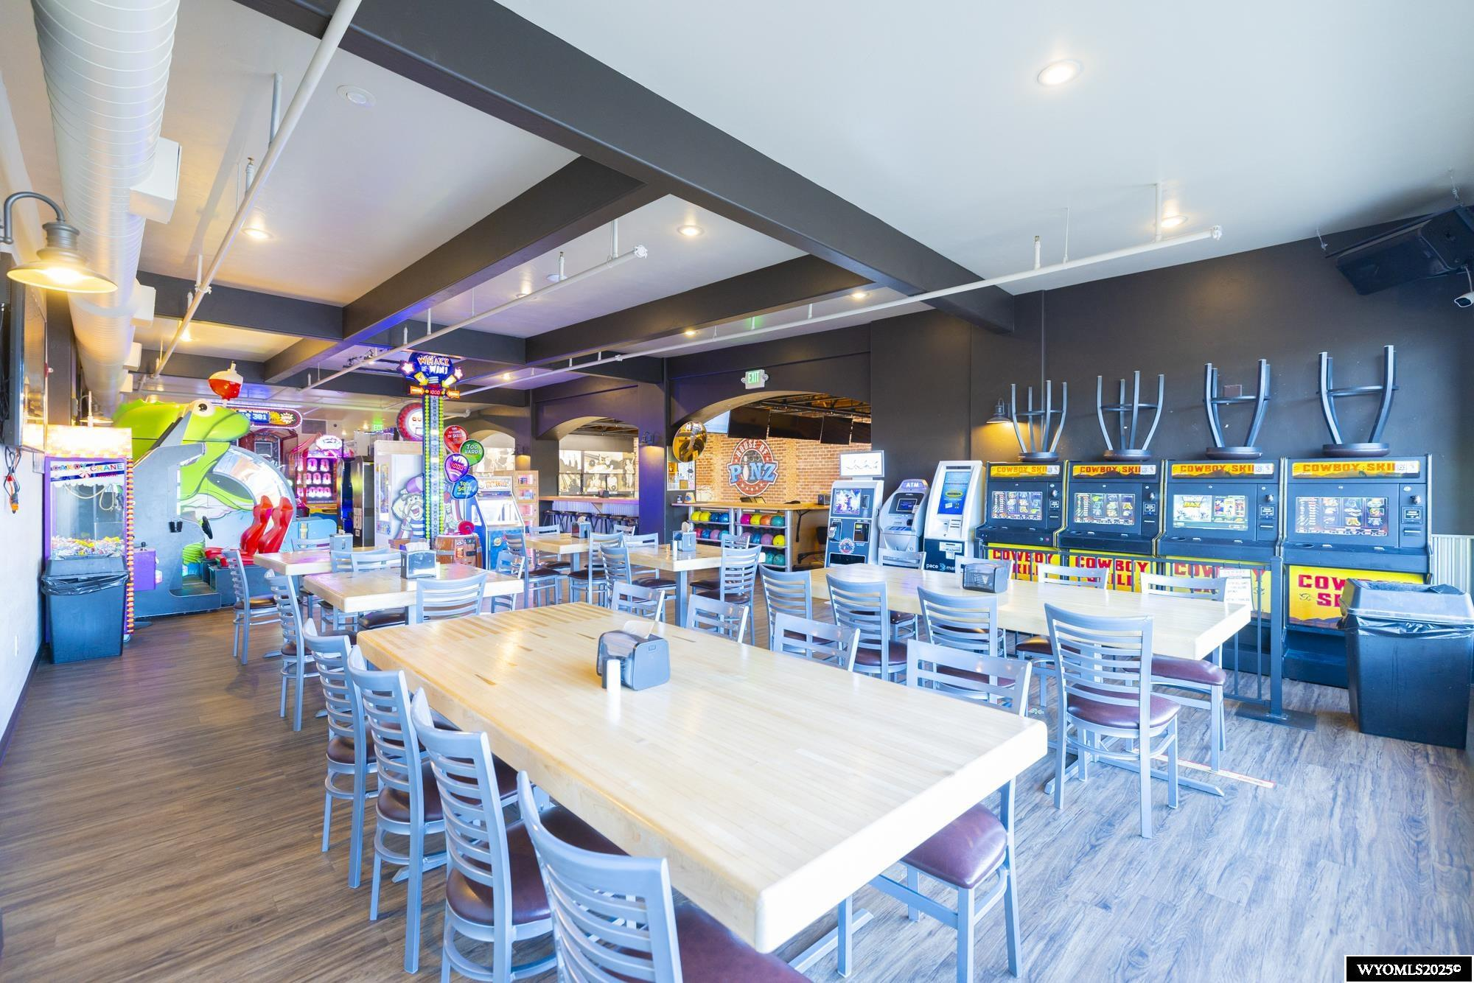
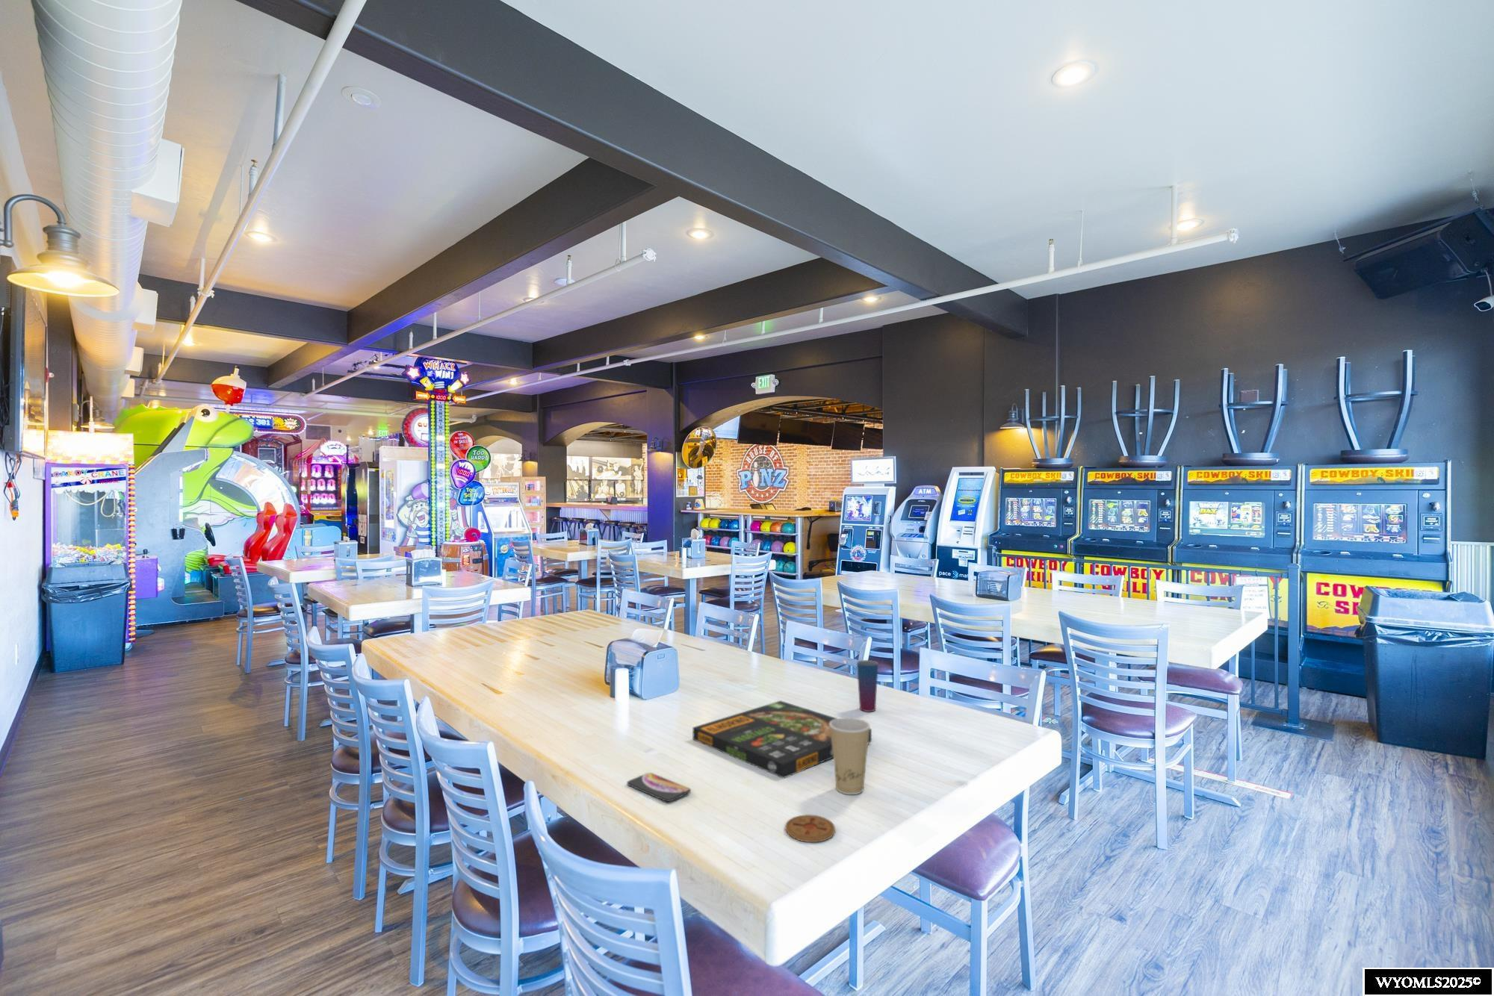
+ paper cup [829,717,872,795]
+ smartphone [626,773,691,803]
+ cup [856,659,879,713]
+ coaster [785,814,836,843]
+ pizza box [691,699,873,779]
